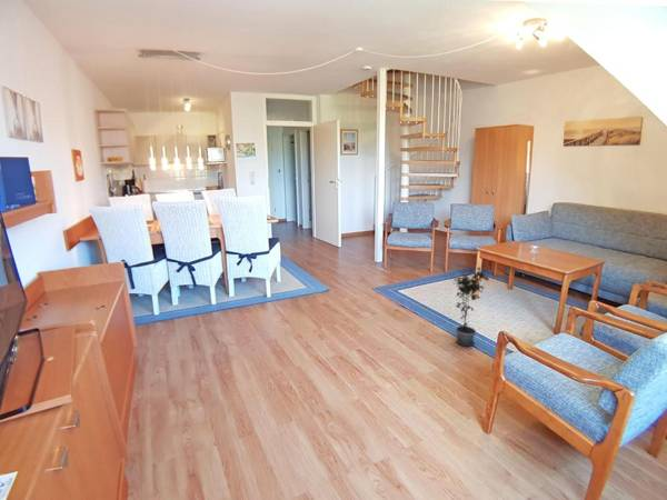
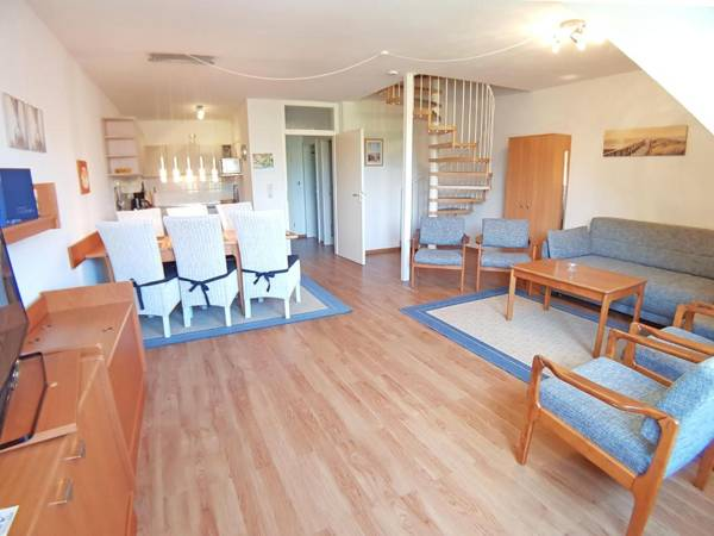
- potted plant [452,267,490,347]
